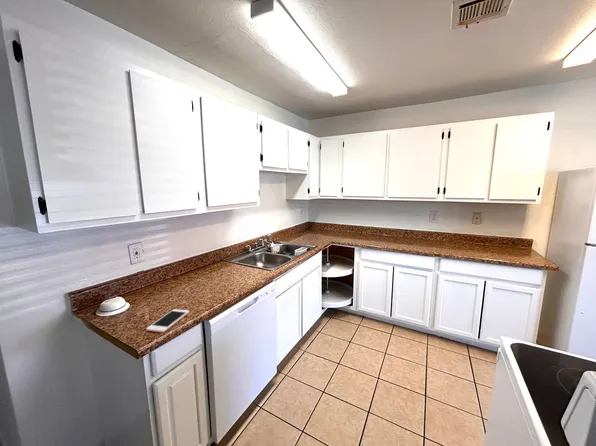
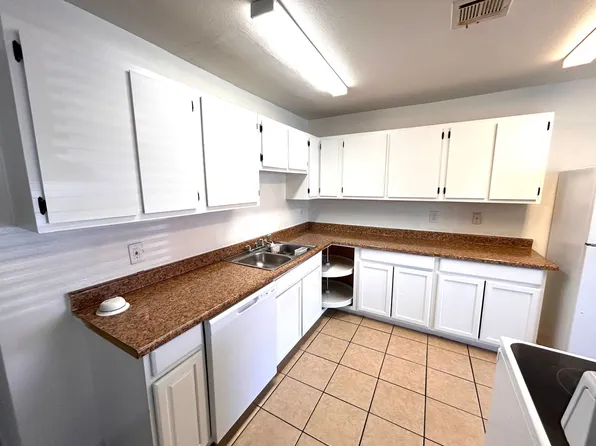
- cell phone [145,308,190,333]
